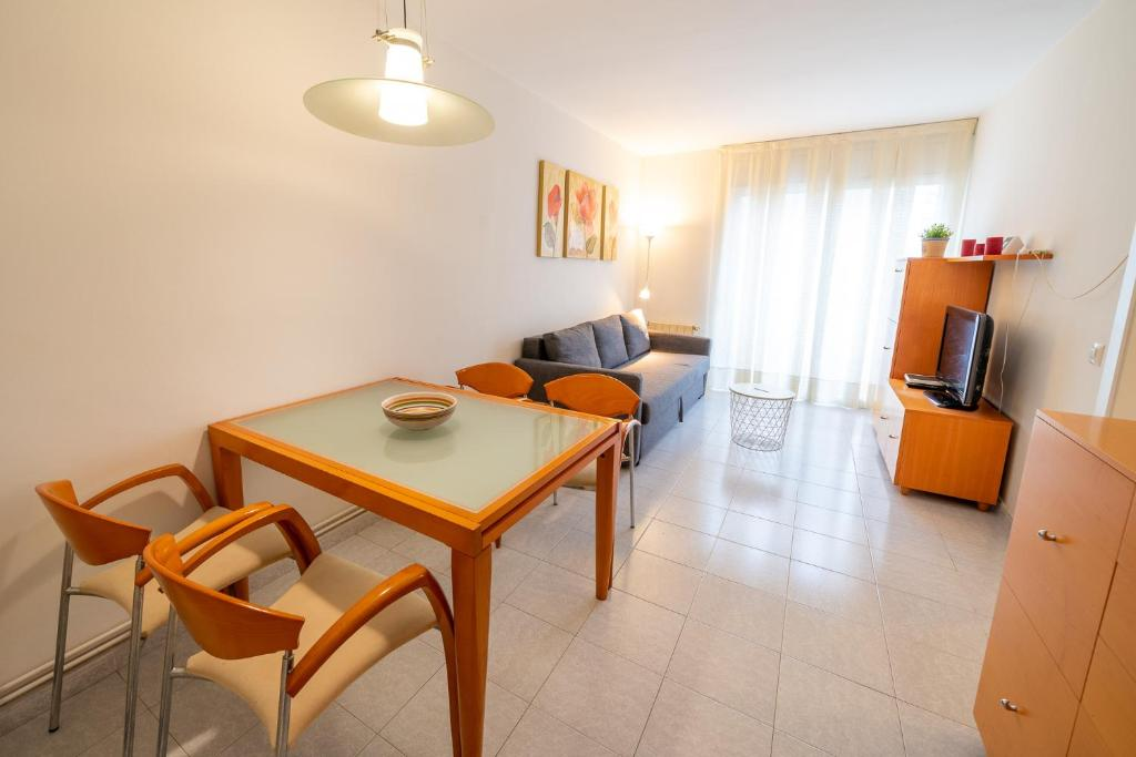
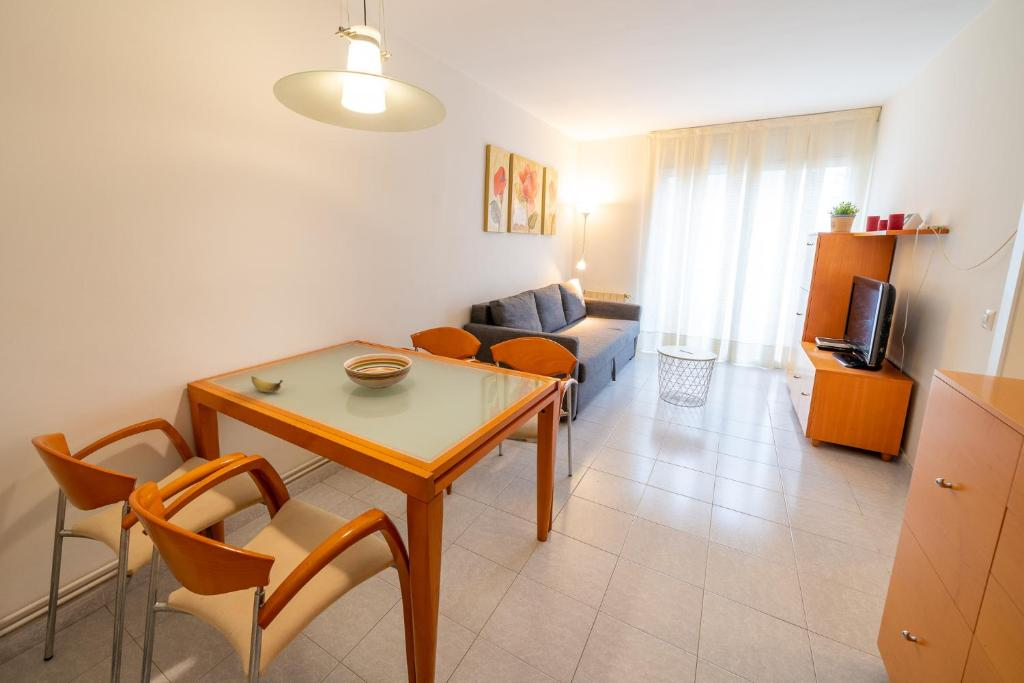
+ banana [251,375,284,393]
